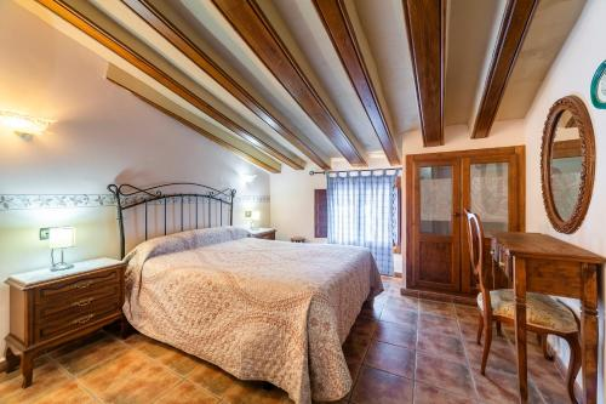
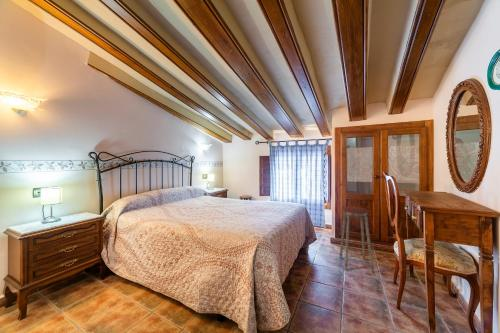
+ music stool [338,206,375,274]
